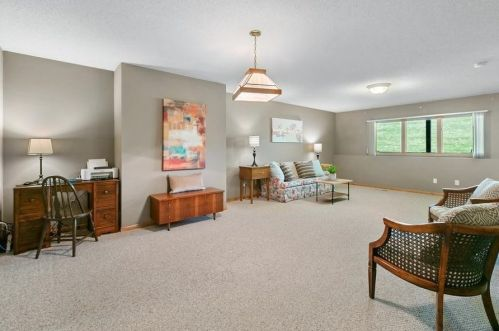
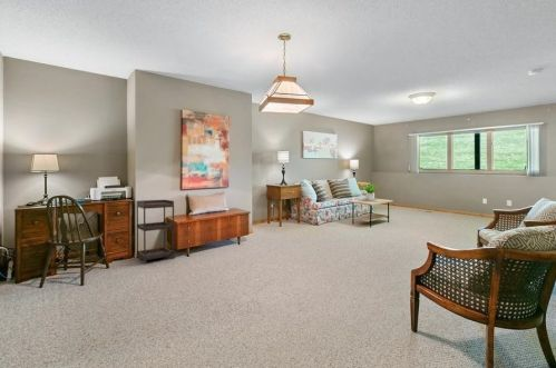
+ shelving unit [135,199,176,265]
